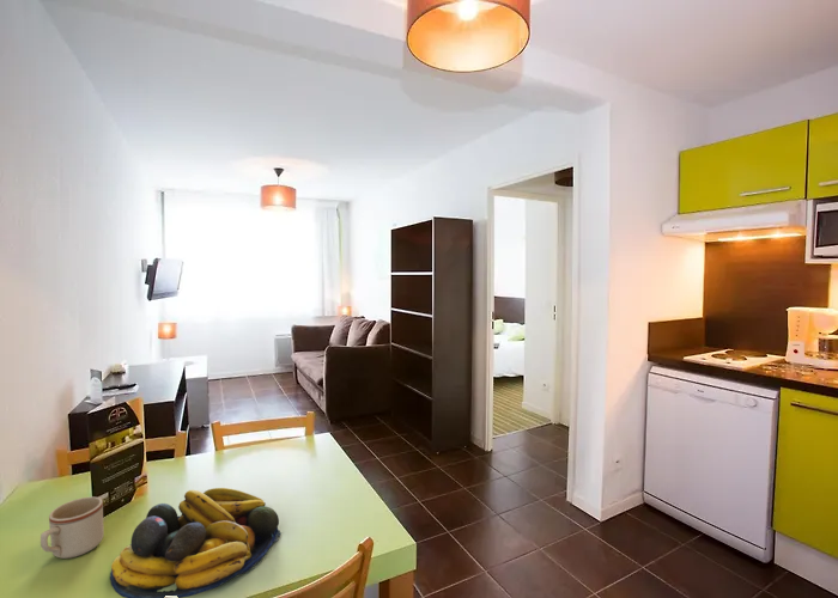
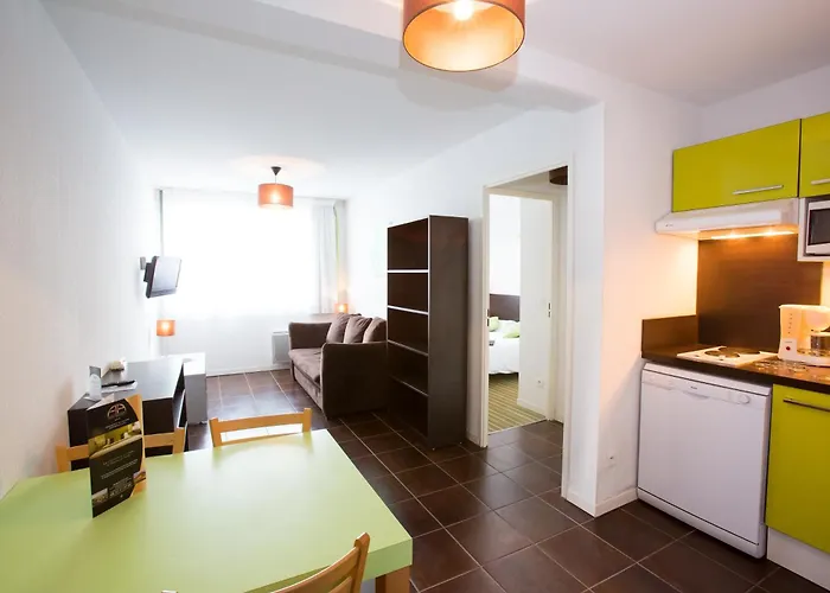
- fruit bowl [109,487,283,598]
- mug [40,495,105,560]
